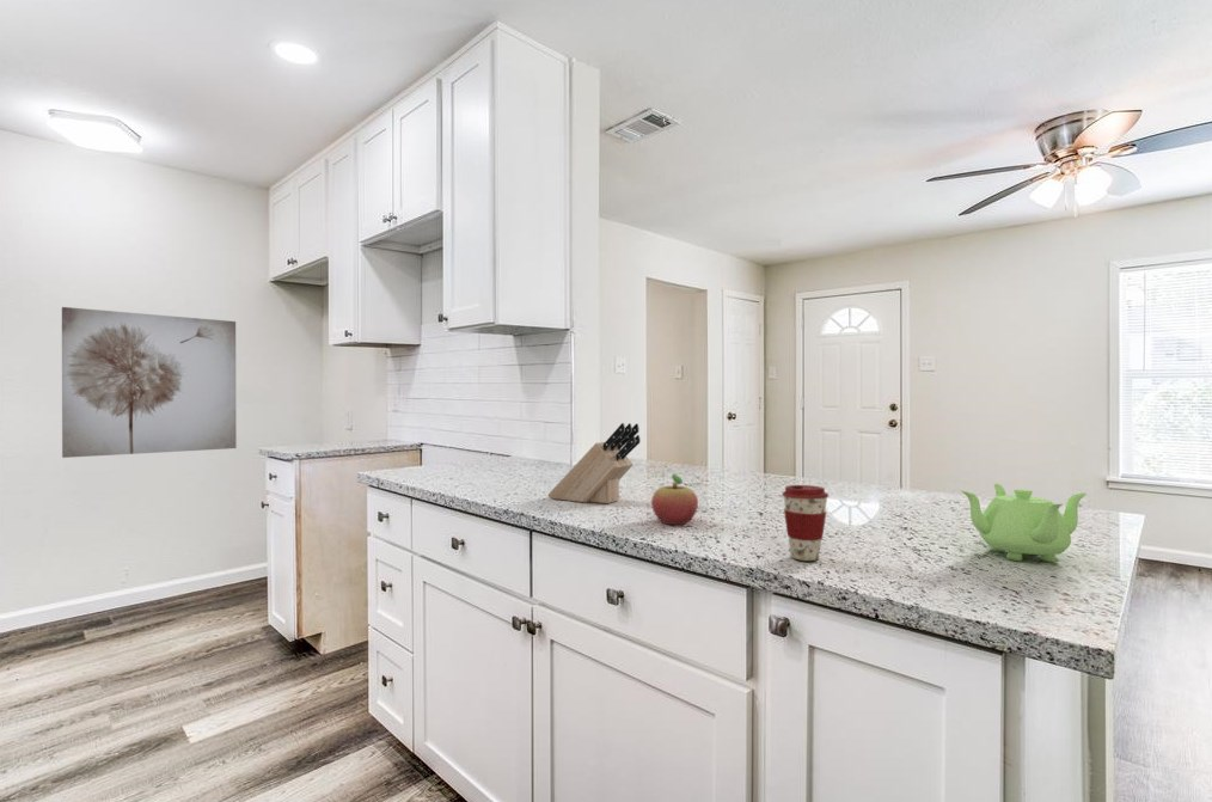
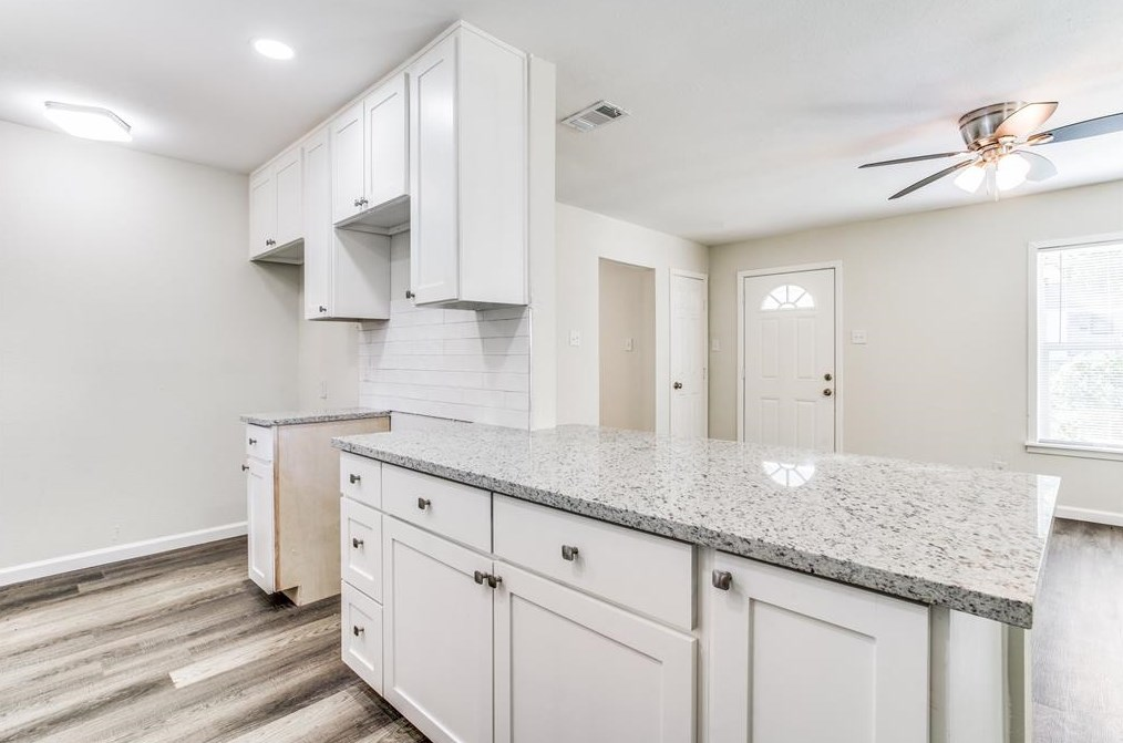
- fruit [650,473,699,526]
- wall art [61,306,238,459]
- knife block [547,422,642,504]
- teapot [960,483,1088,563]
- coffee cup [781,484,830,562]
